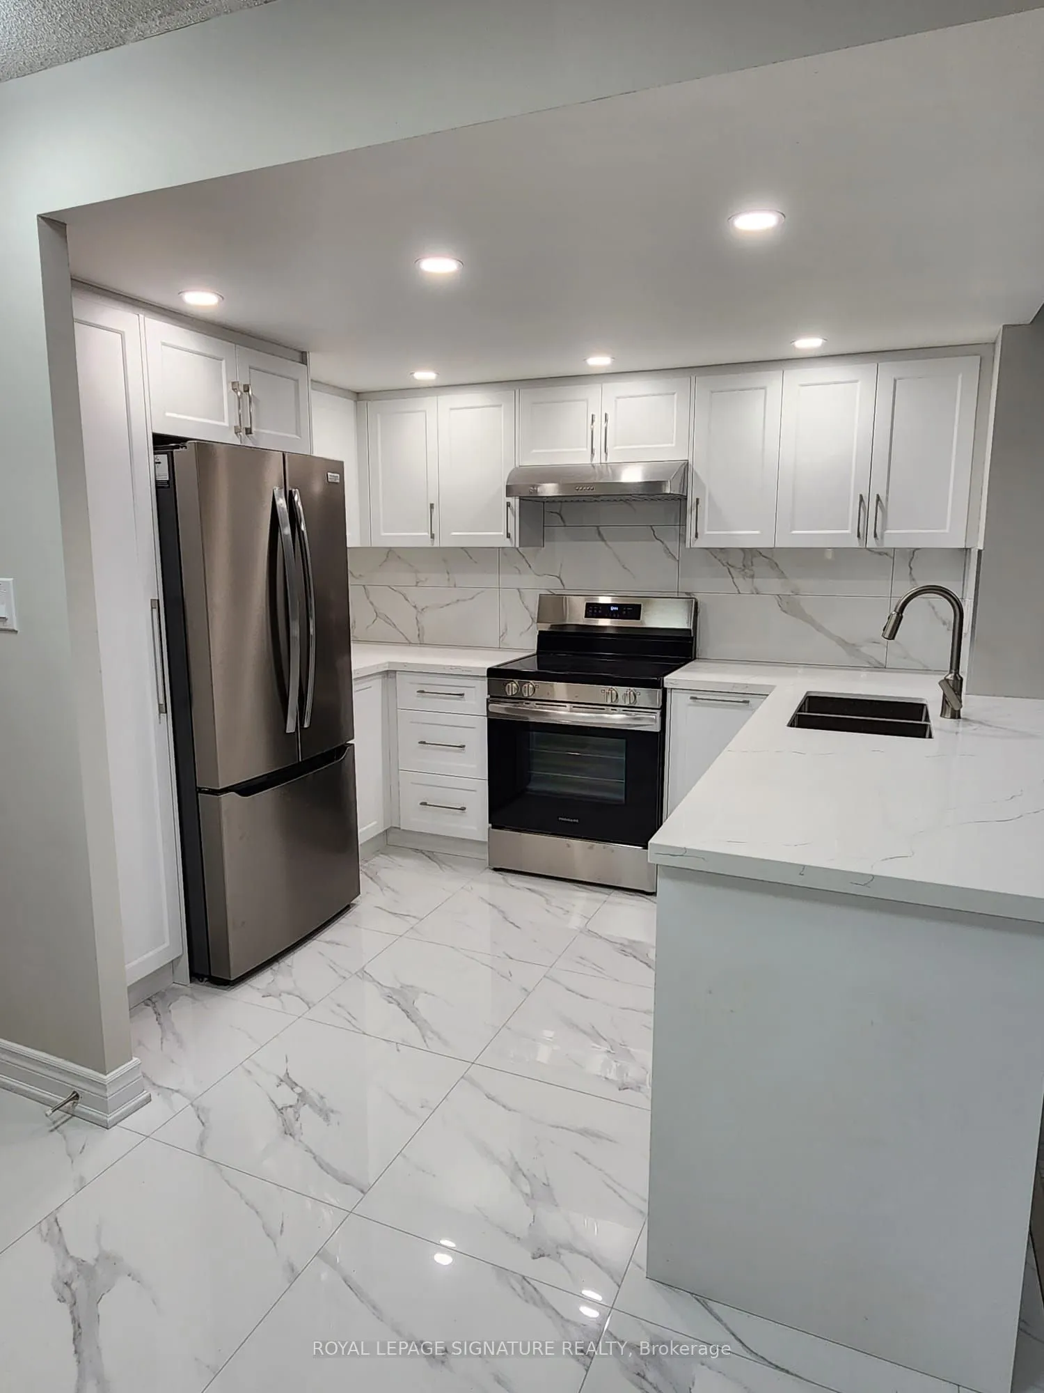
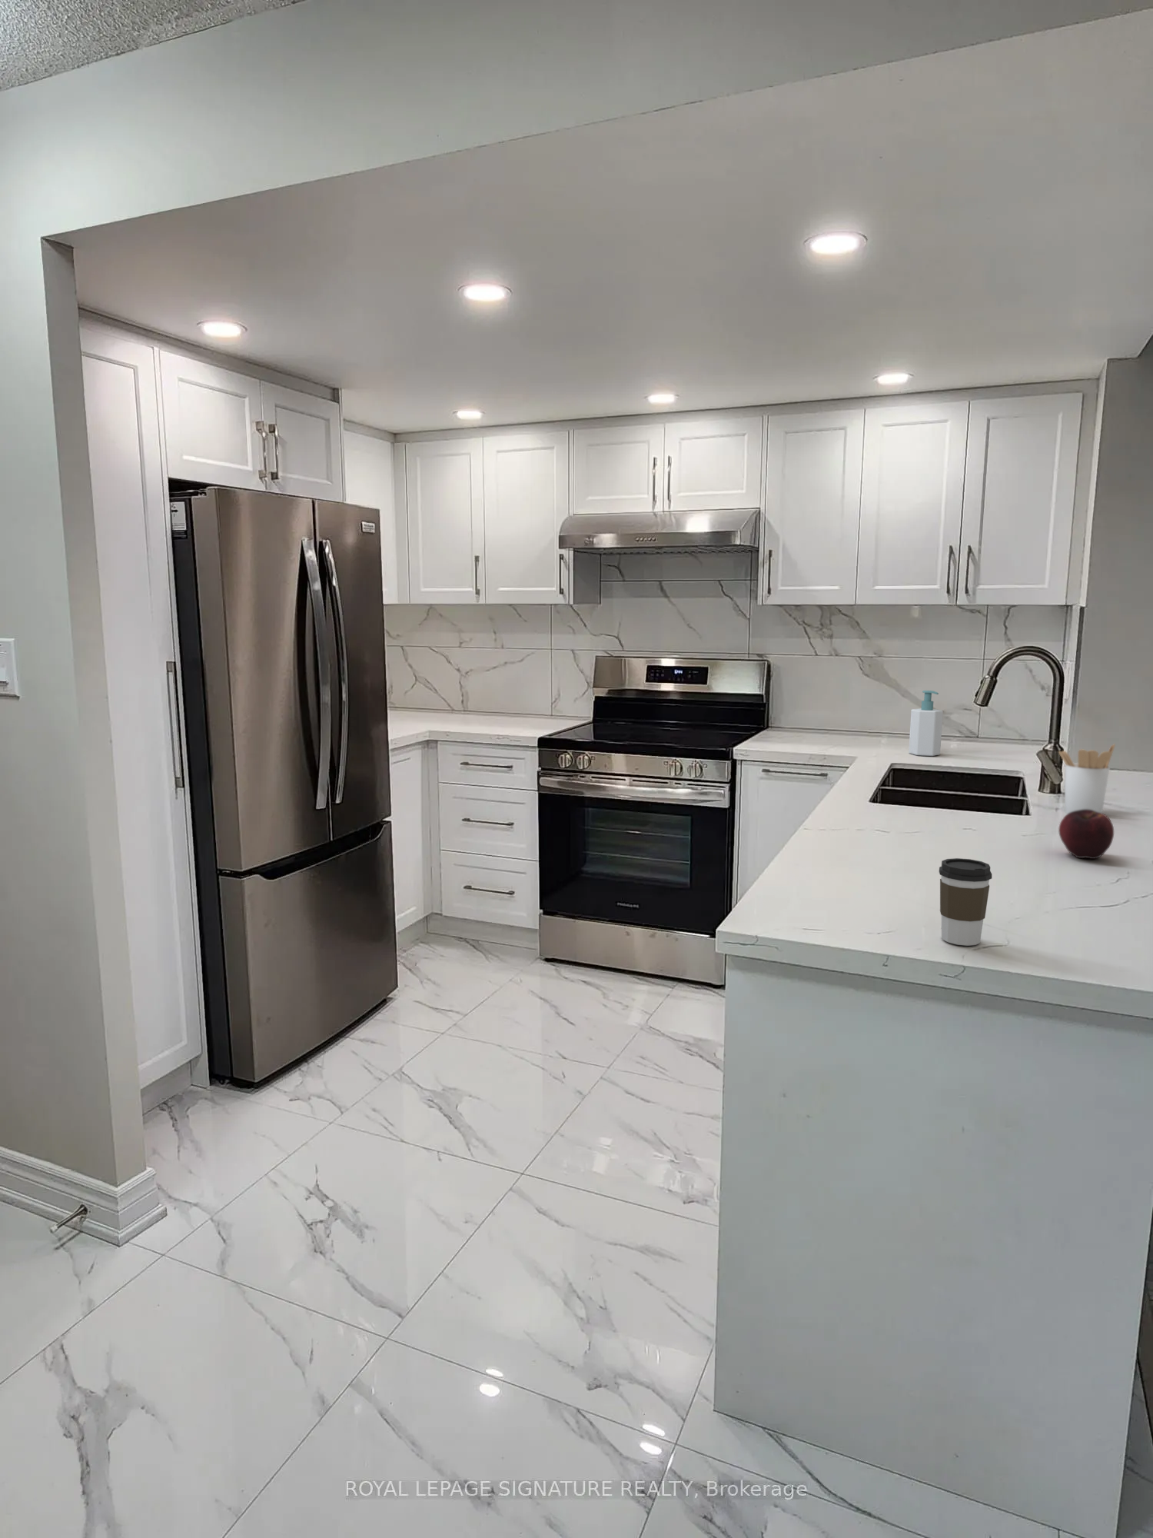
+ soap bottle [908,690,943,757]
+ fruit [1057,809,1114,860]
+ utensil holder [1057,742,1117,814]
+ coffee cup [939,857,992,947]
